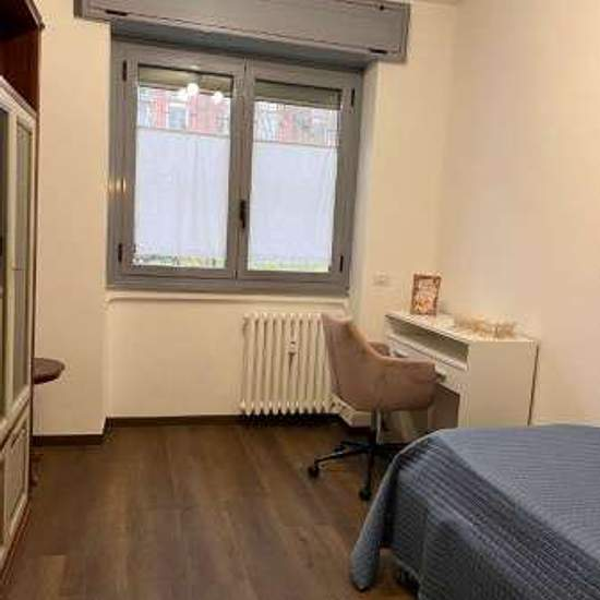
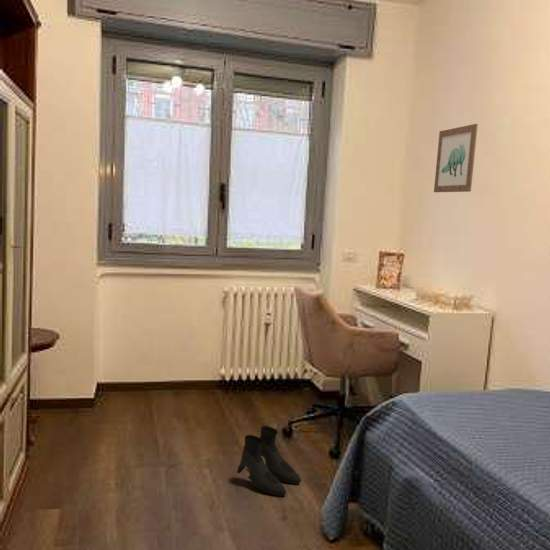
+ boots [236,425,302,497]
+ wall art [433,123,479,193]
